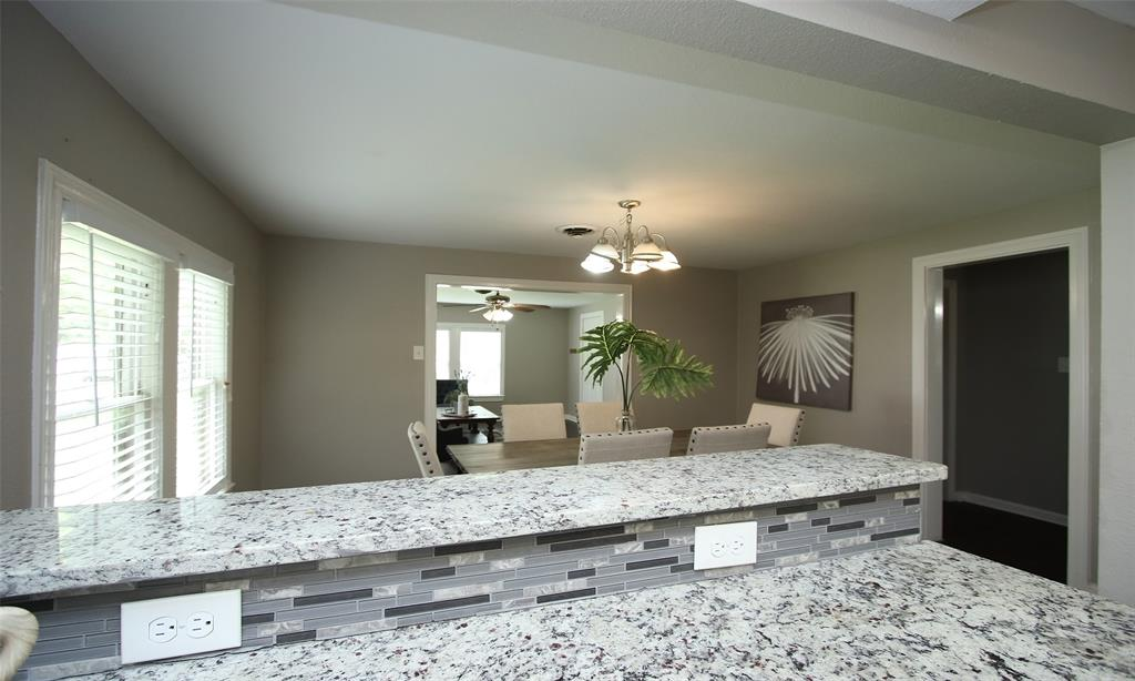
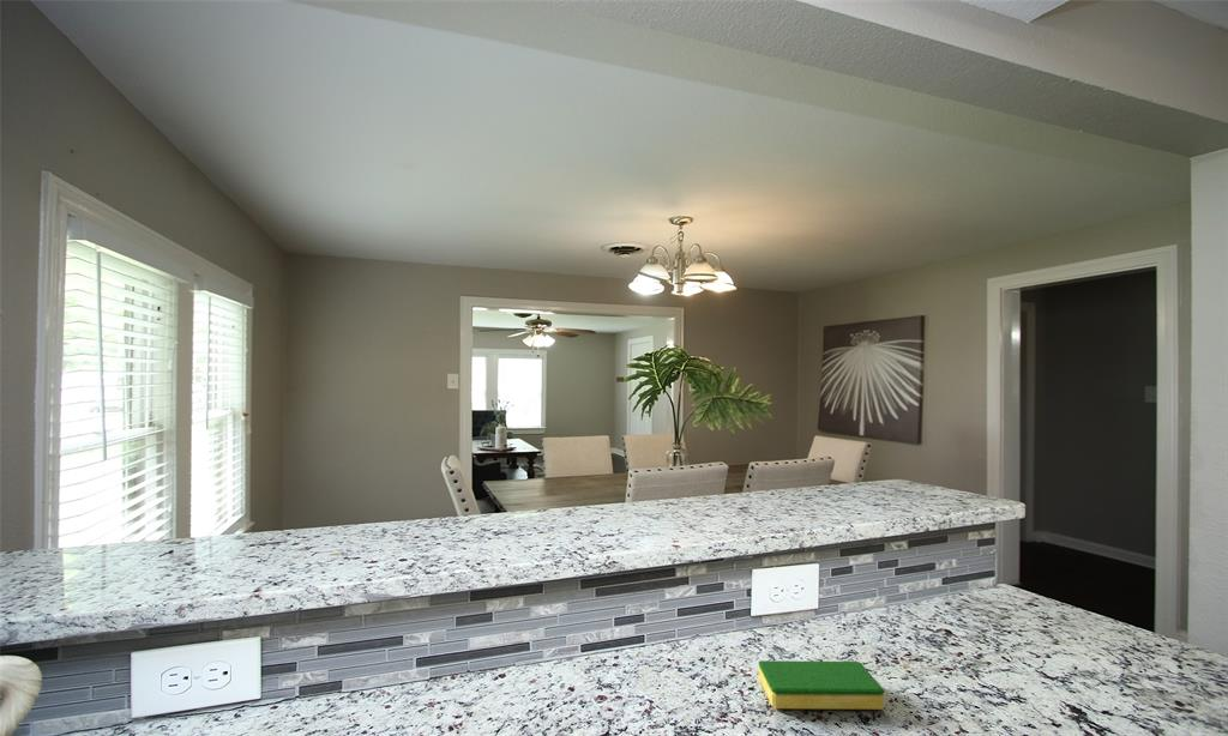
+ dish sponge [758,659,885,711]
